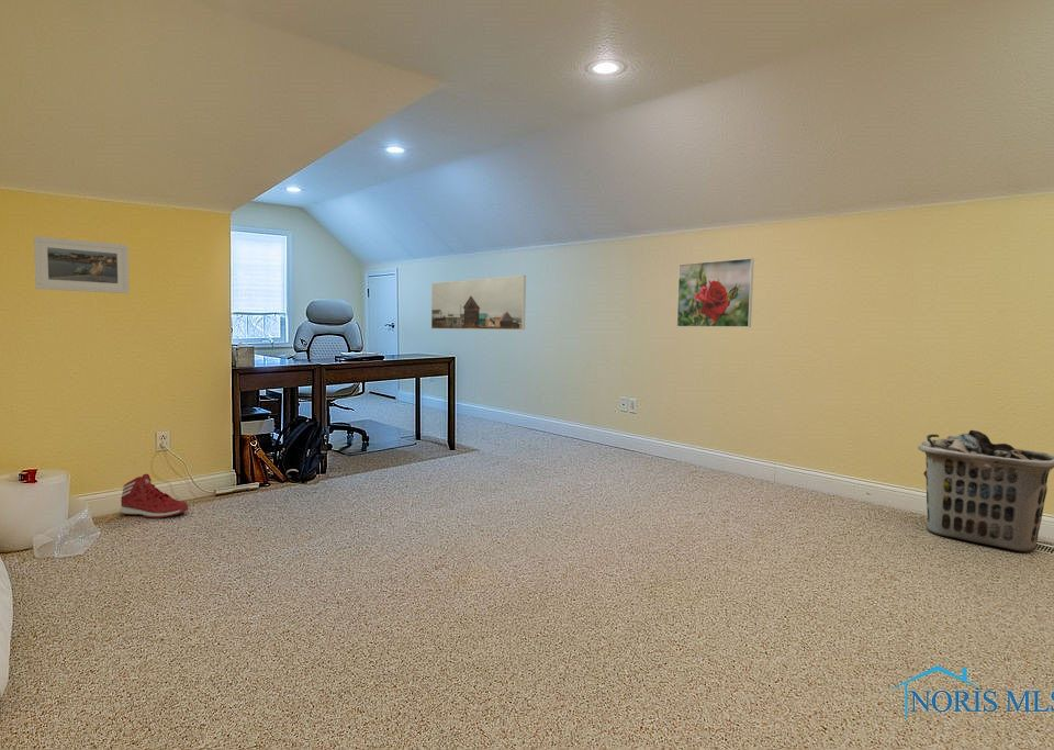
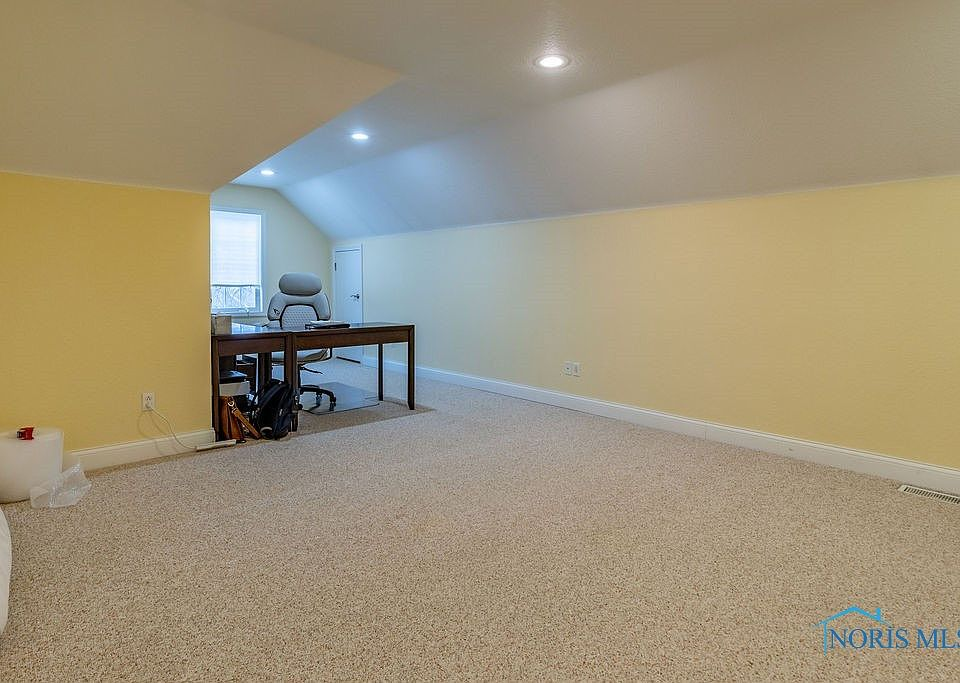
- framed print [675,257,754,328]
- clothes hamper [917,429,1054,553]
- sneaker [119,473,190,519]
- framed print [33,235,131,294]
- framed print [430,275,527,331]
